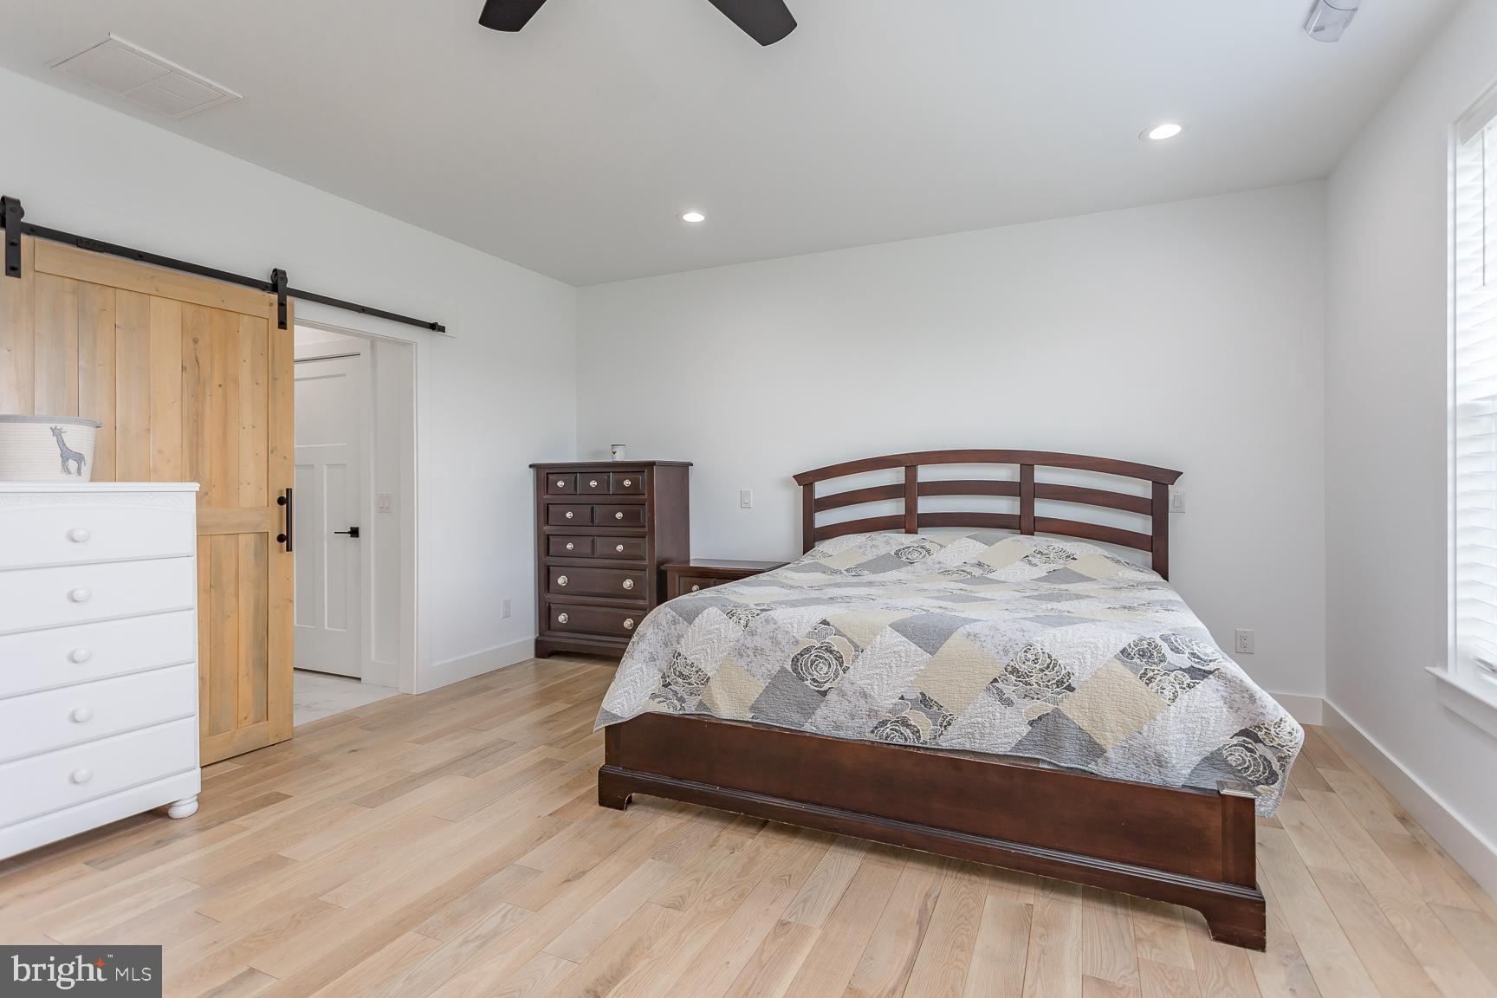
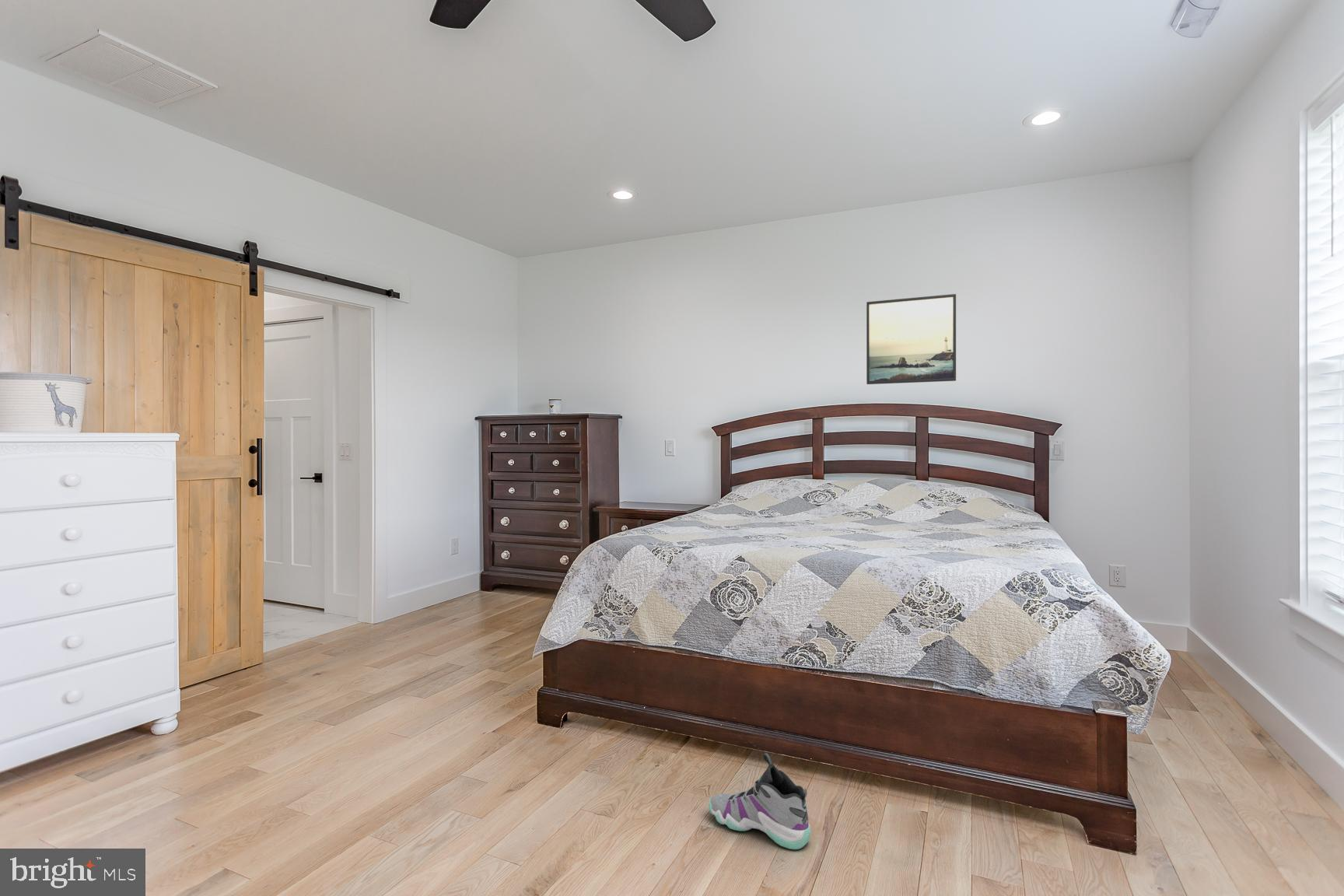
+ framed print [866,293,957,385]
+ sneaker [708,752,811,850]
